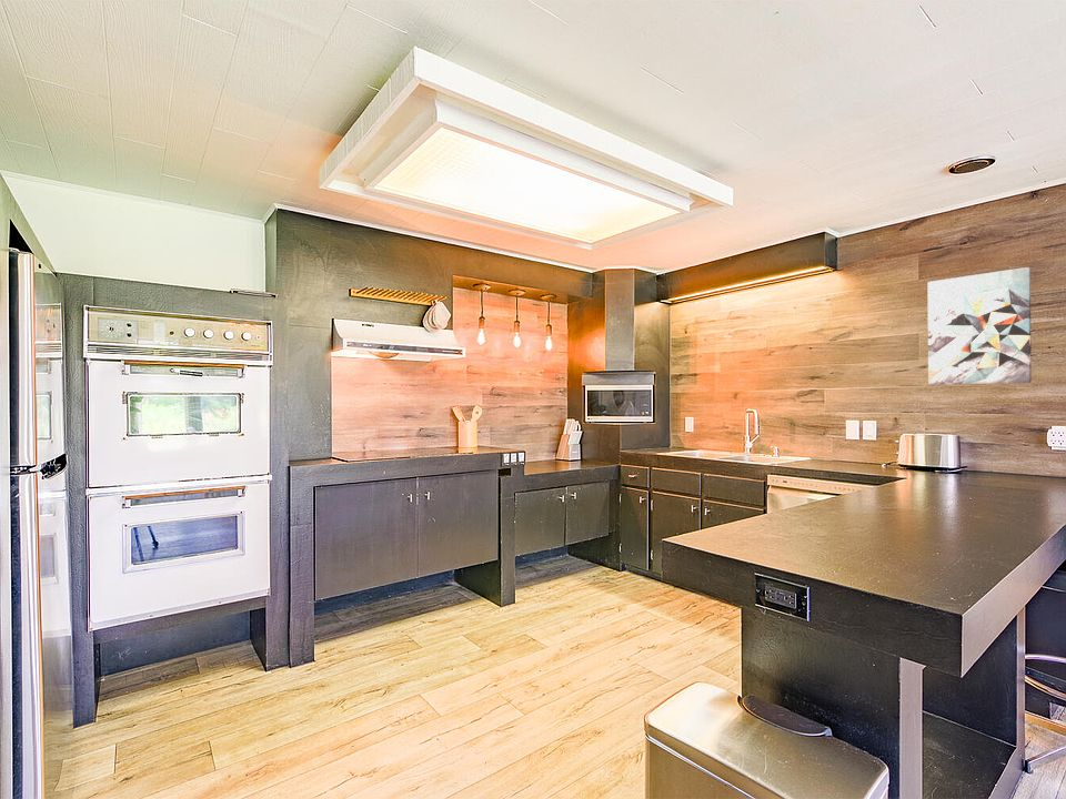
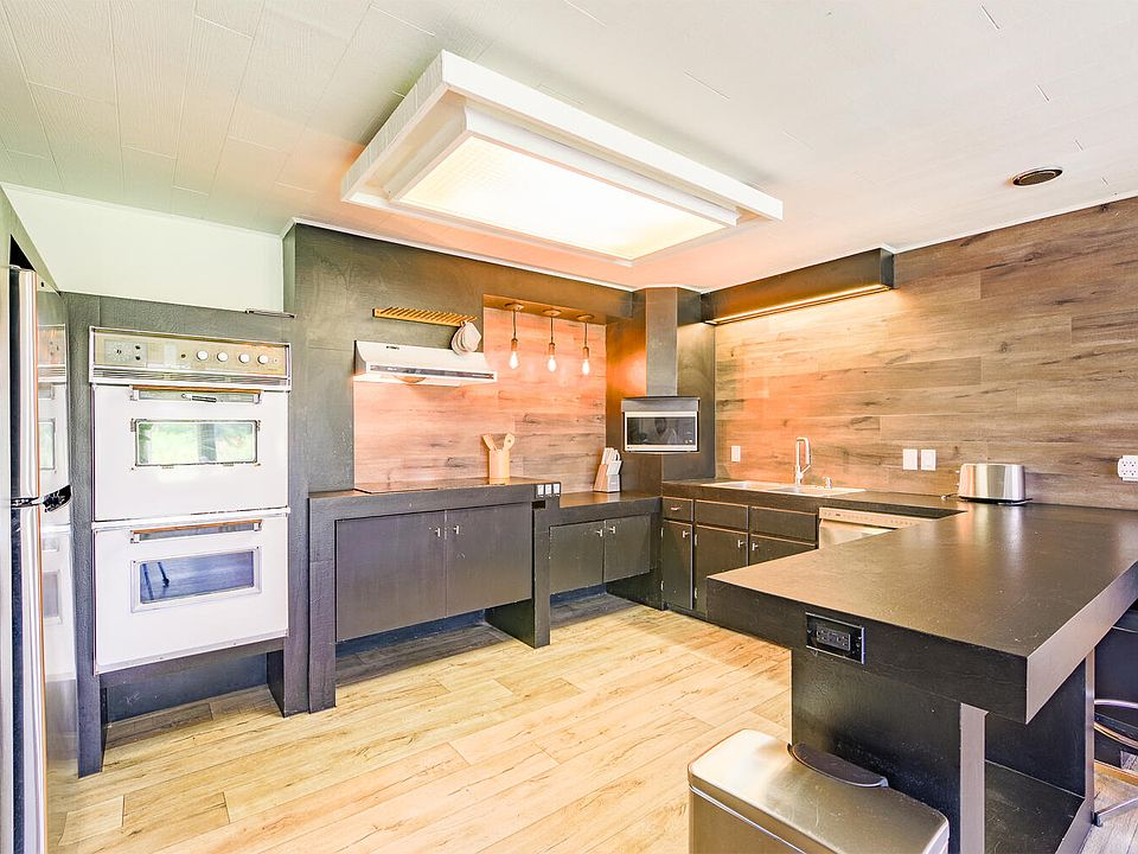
- wall art [926,266,1033,386]
